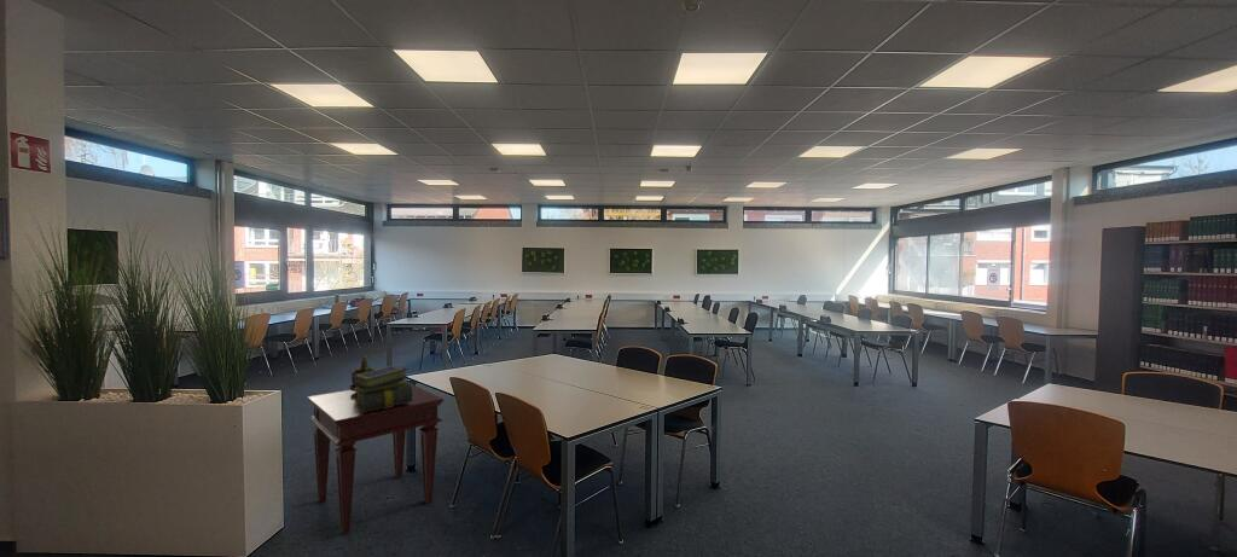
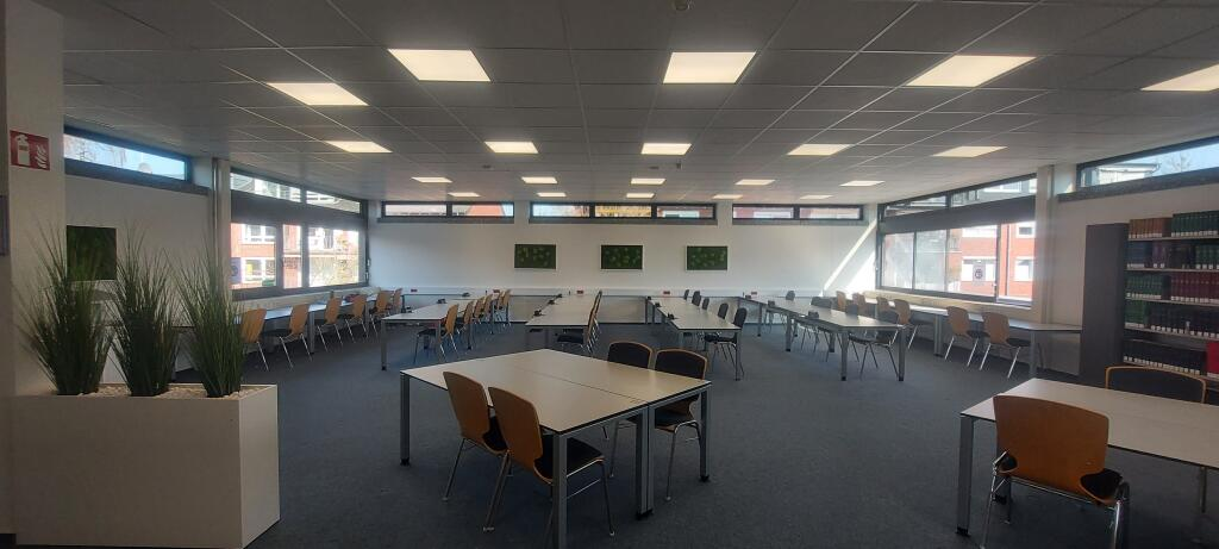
- side table [306,381,445,535]
- stack of books [350,365,412,412]
- potted plant [349,354,376,391]
